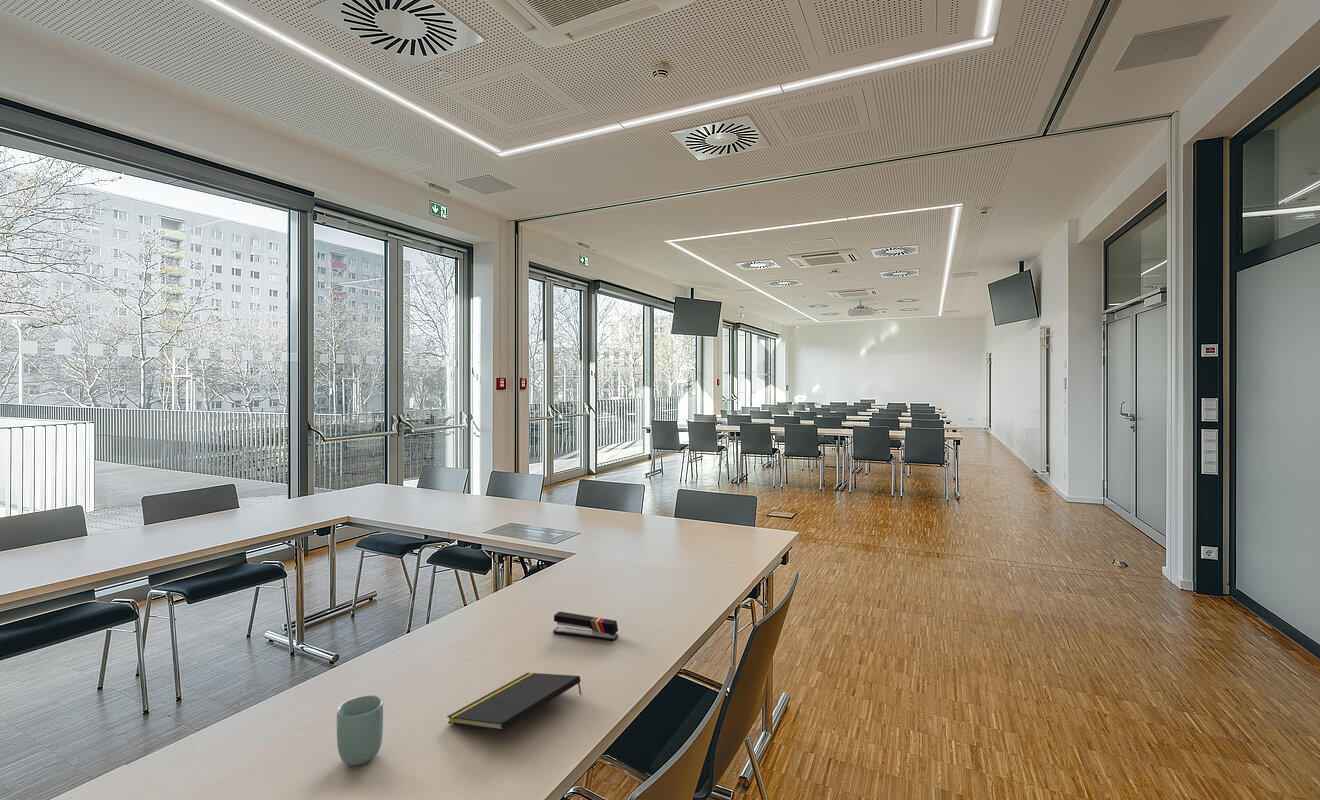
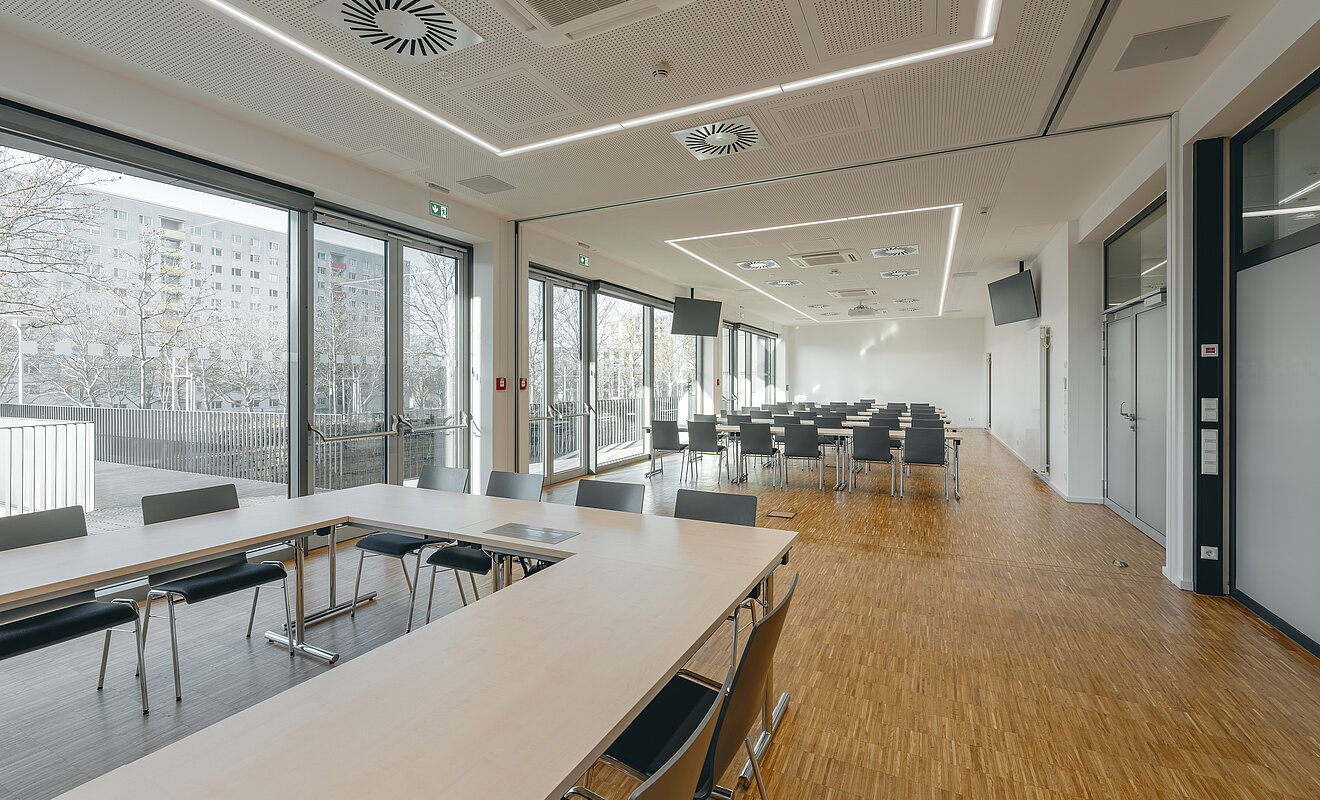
- stapler [552,611,619,642]
- cup [336,694,384,766]
- notepad [446,672,583,732]
